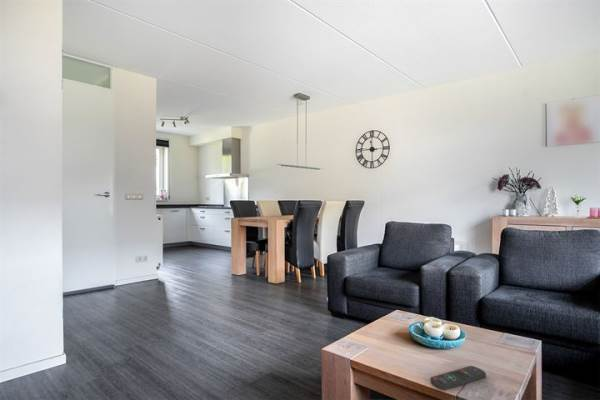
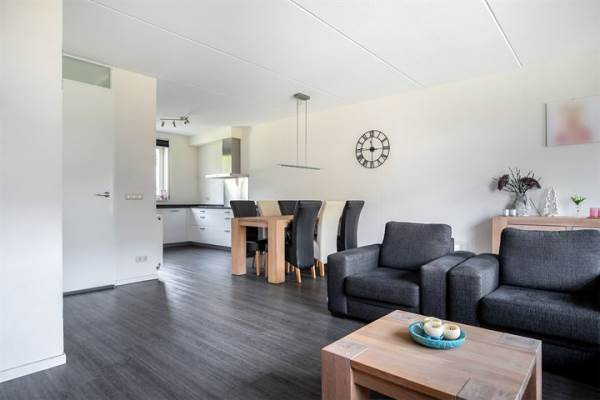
- remote control [430,365,487,391]
